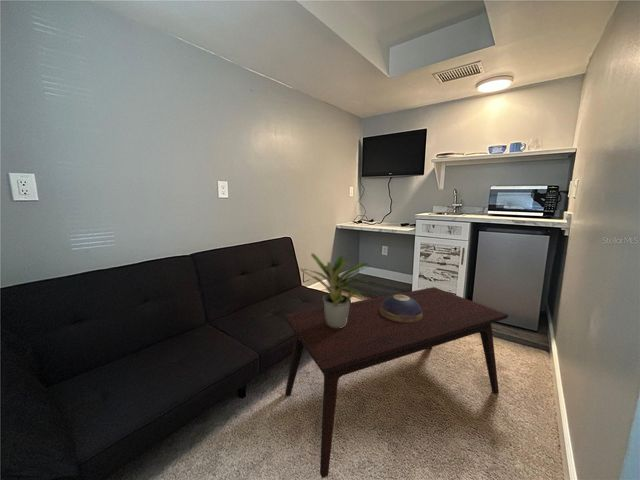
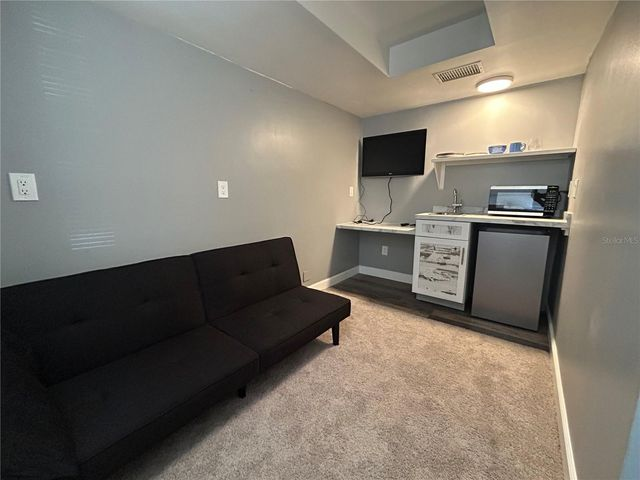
- potted plant [299,253,371,329]
- coffee table [283,286,509,479]
- decorative bowl [380,294,423,322]
